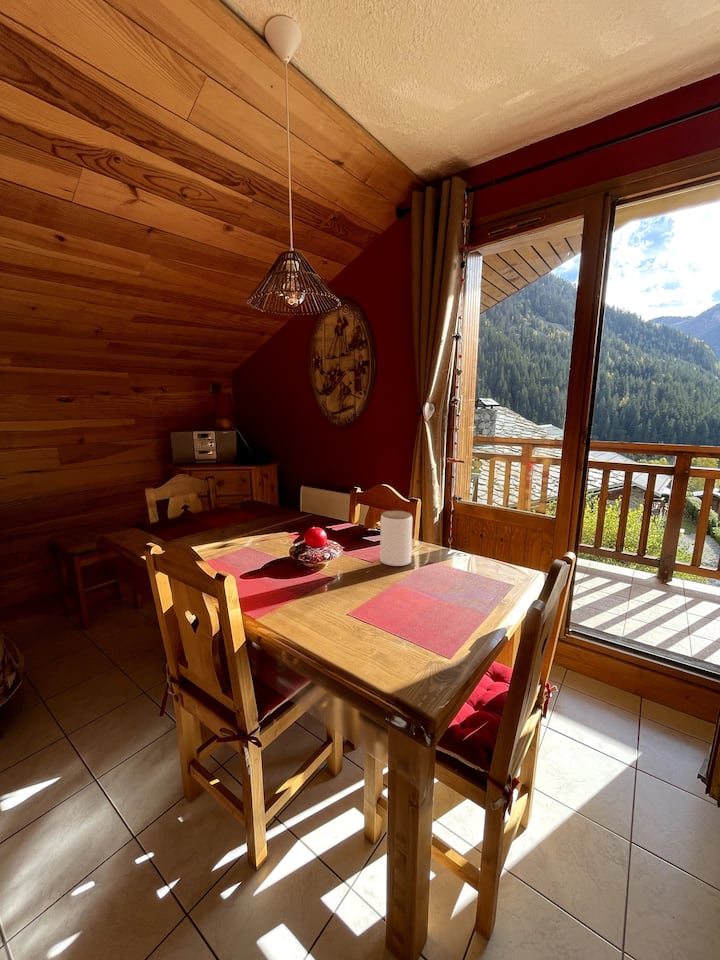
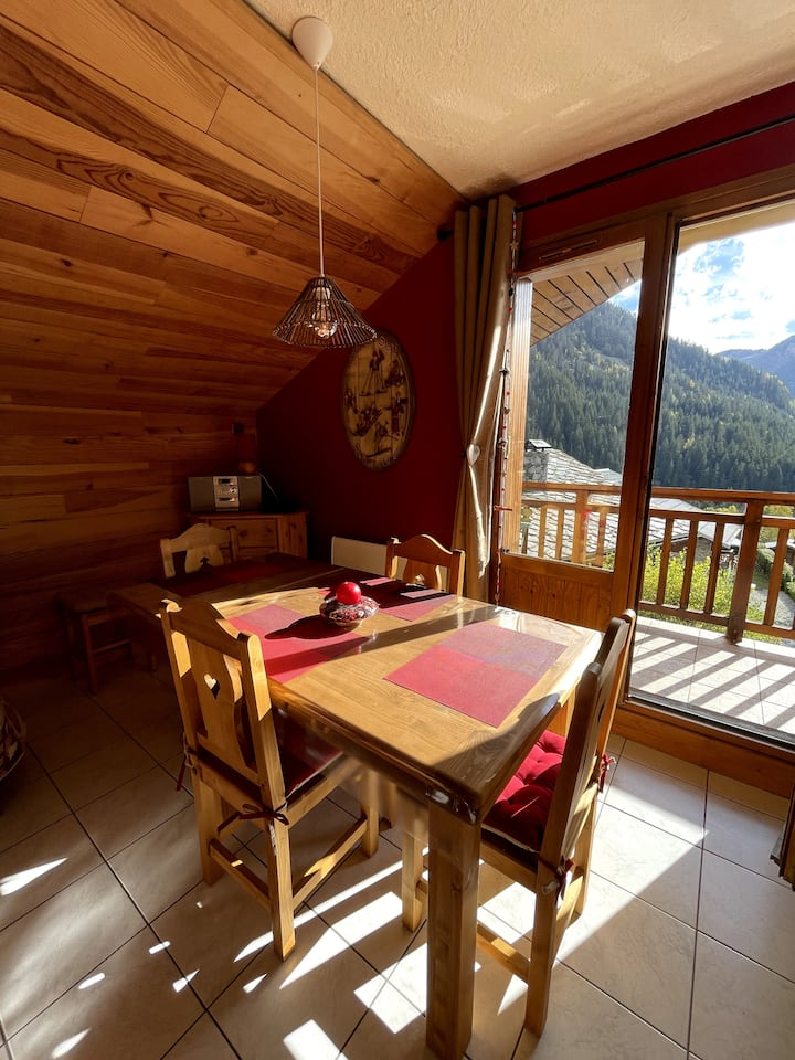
- jar [379,510,413,567]
